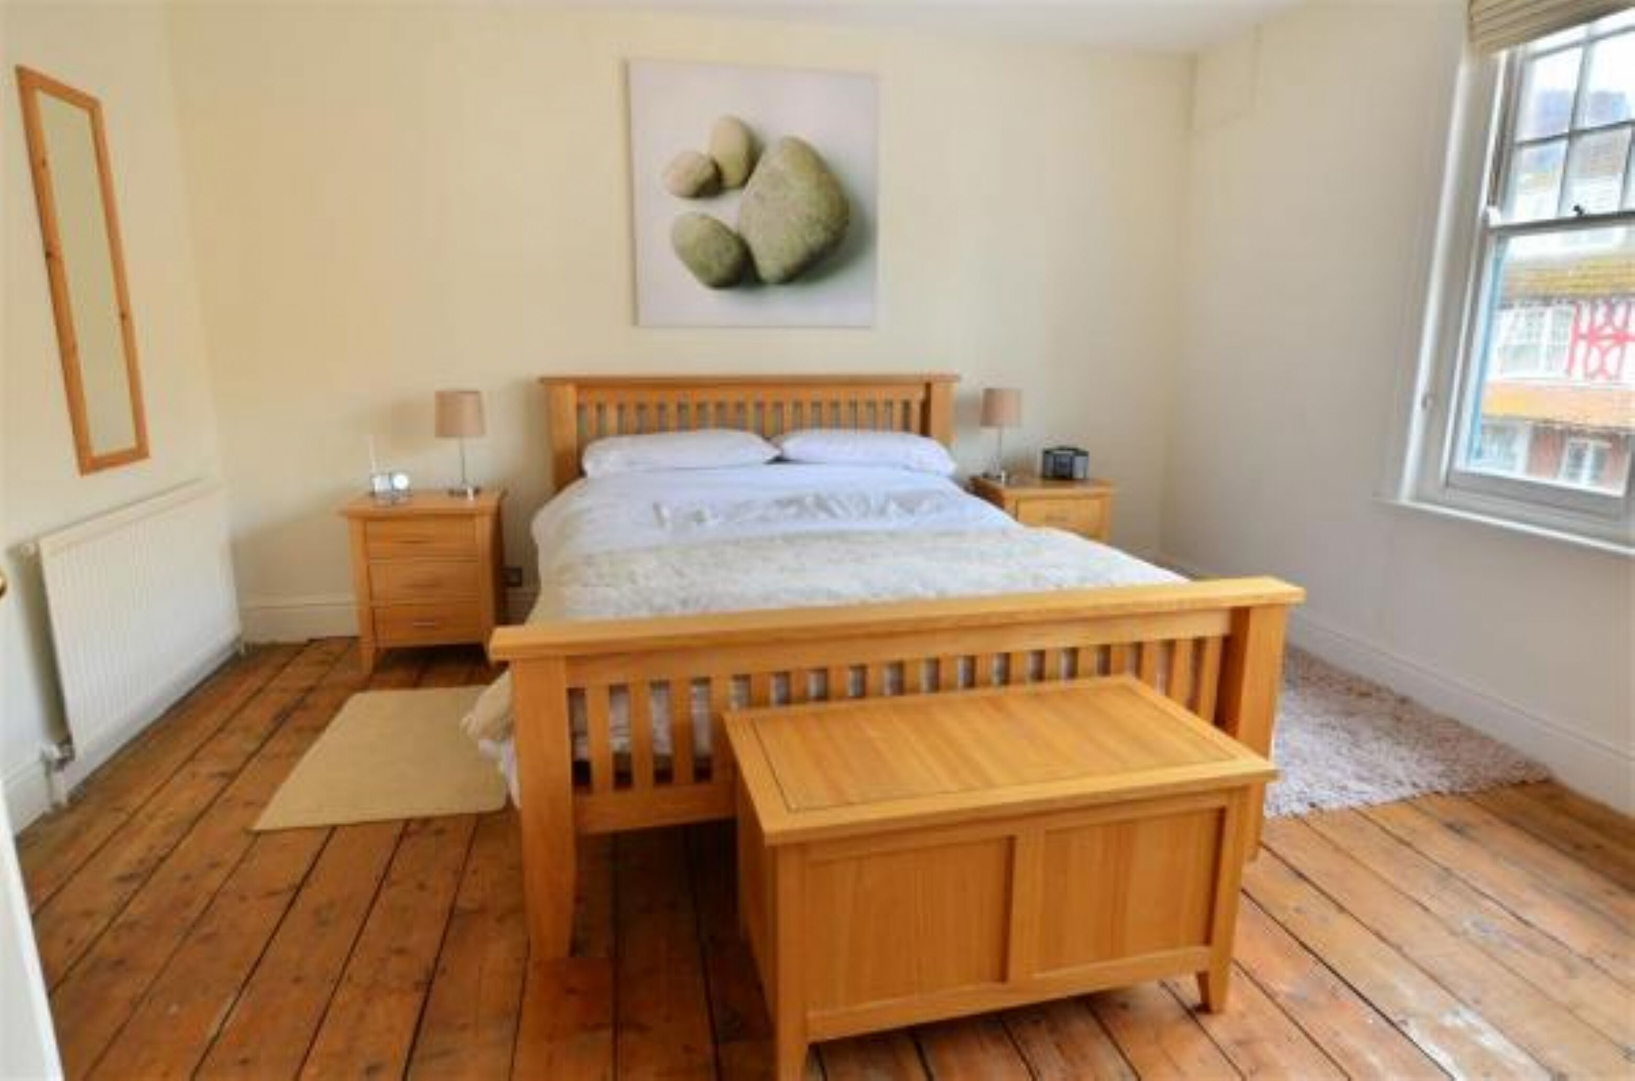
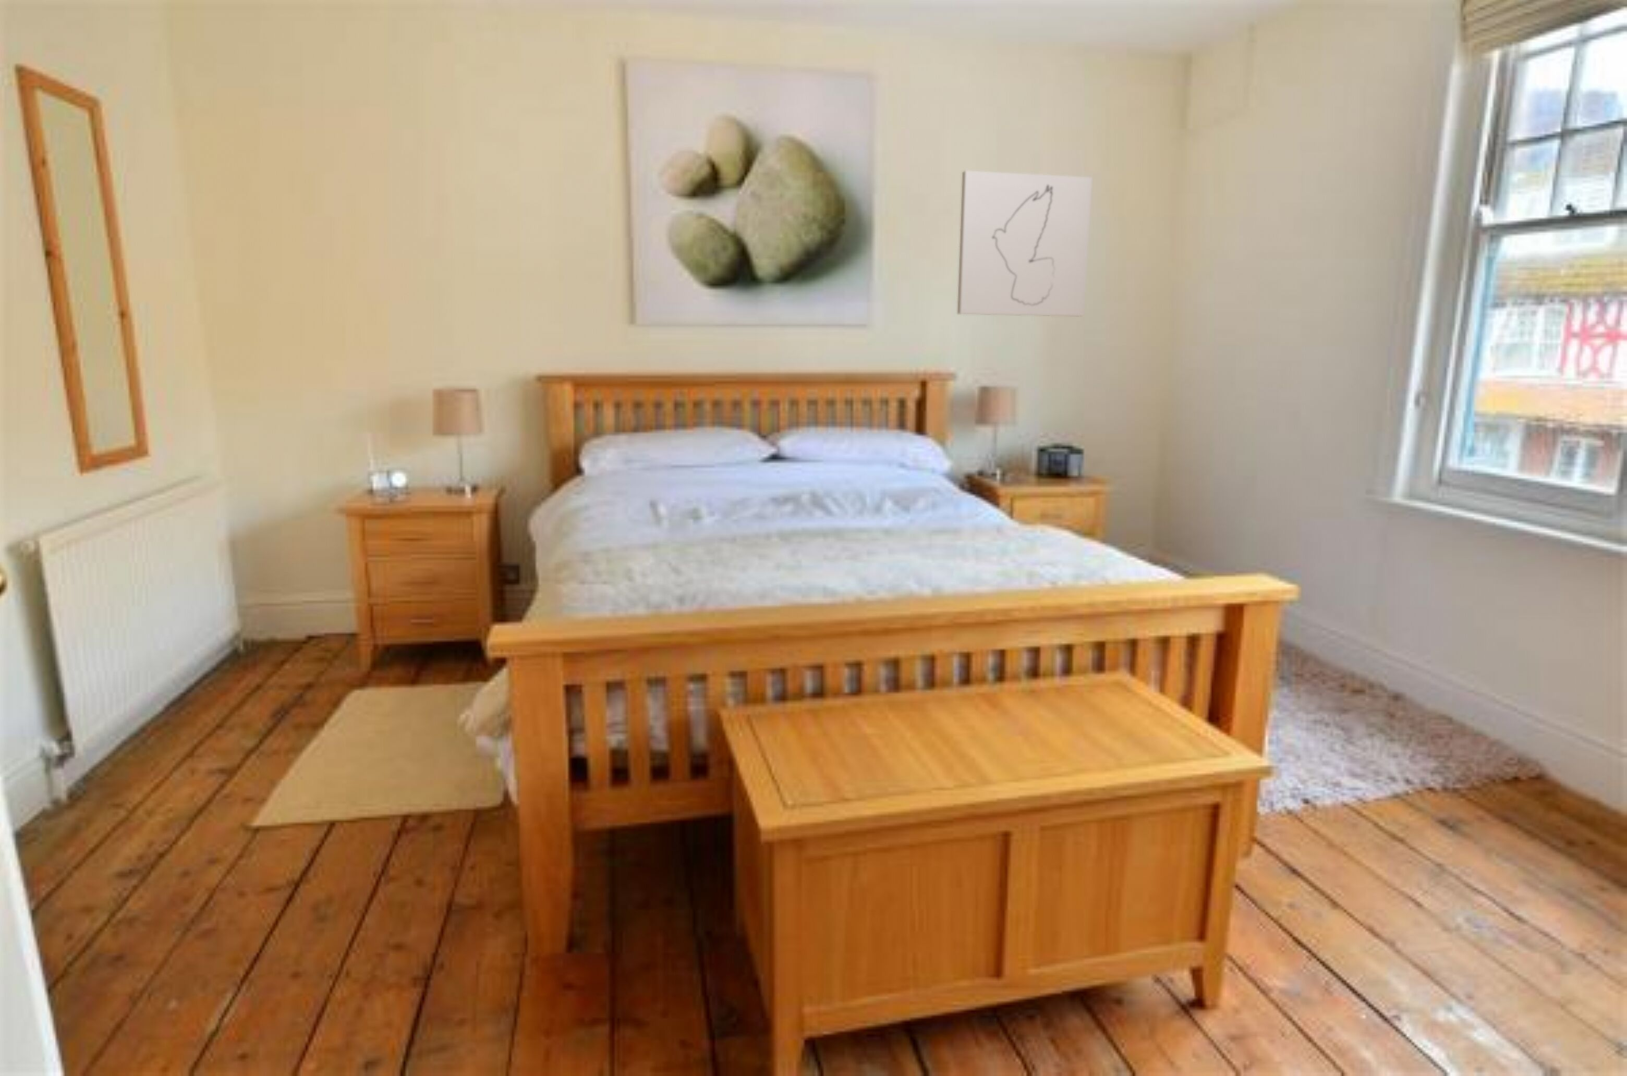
+ wall art [957,171,1093,317]
